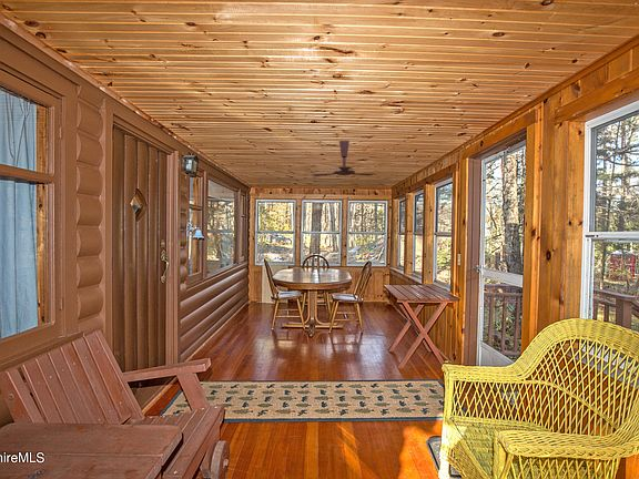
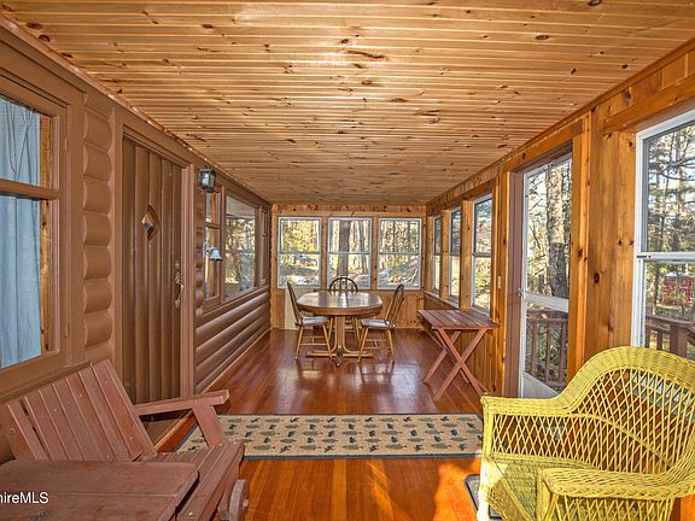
- ceiling fan [310,140,376,177]
